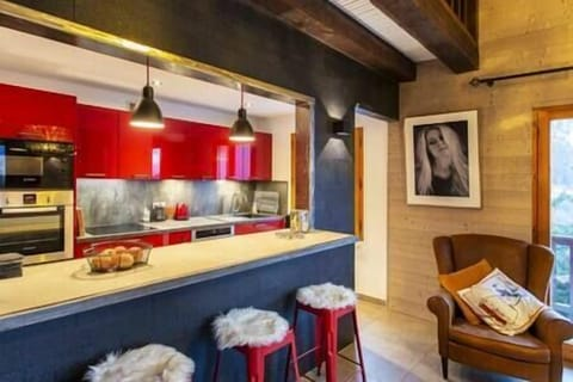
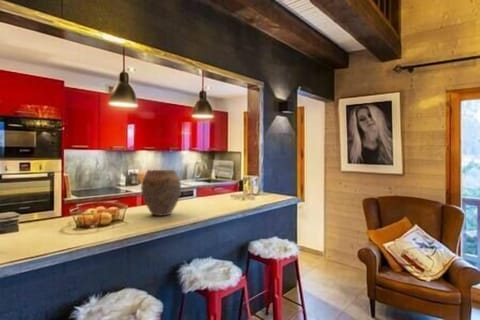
+ vase [140,169,182,217]
